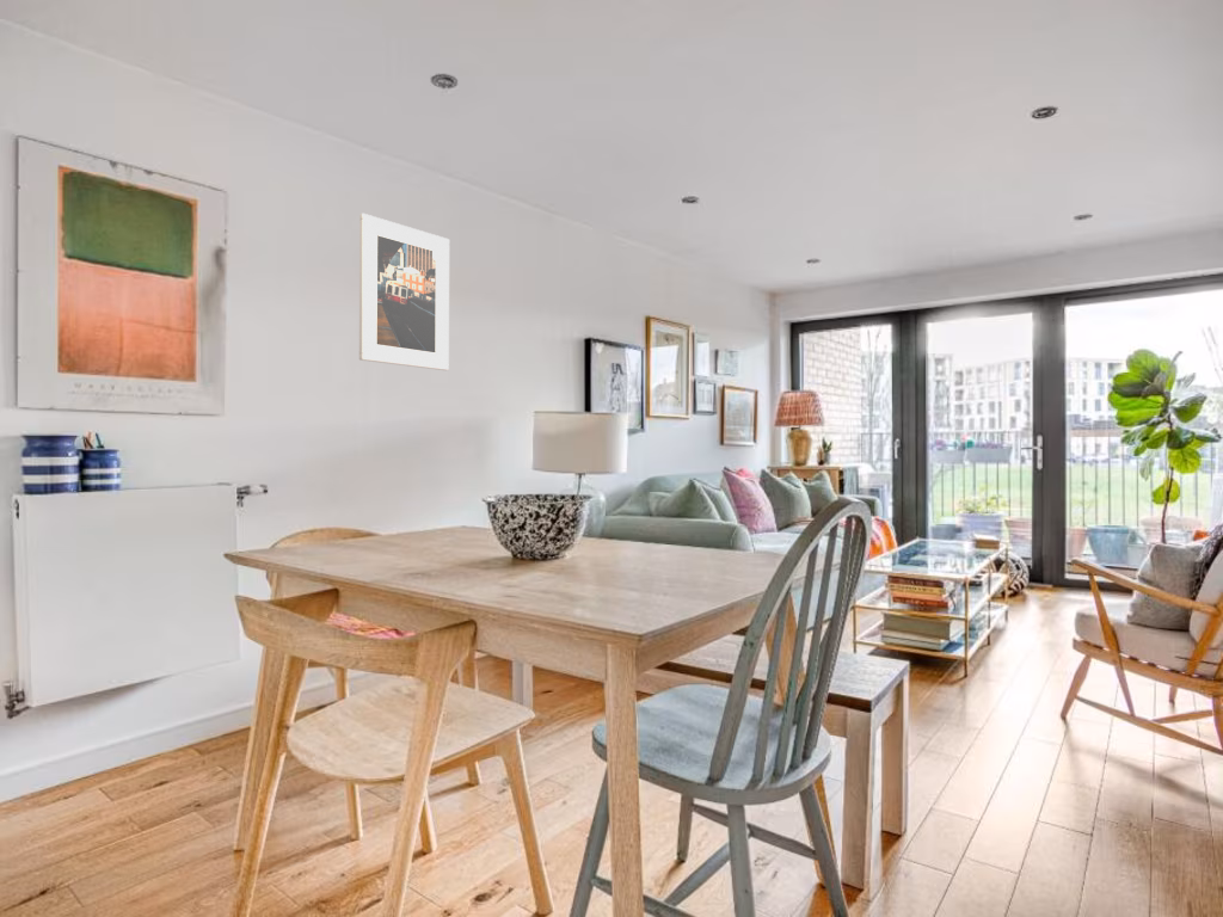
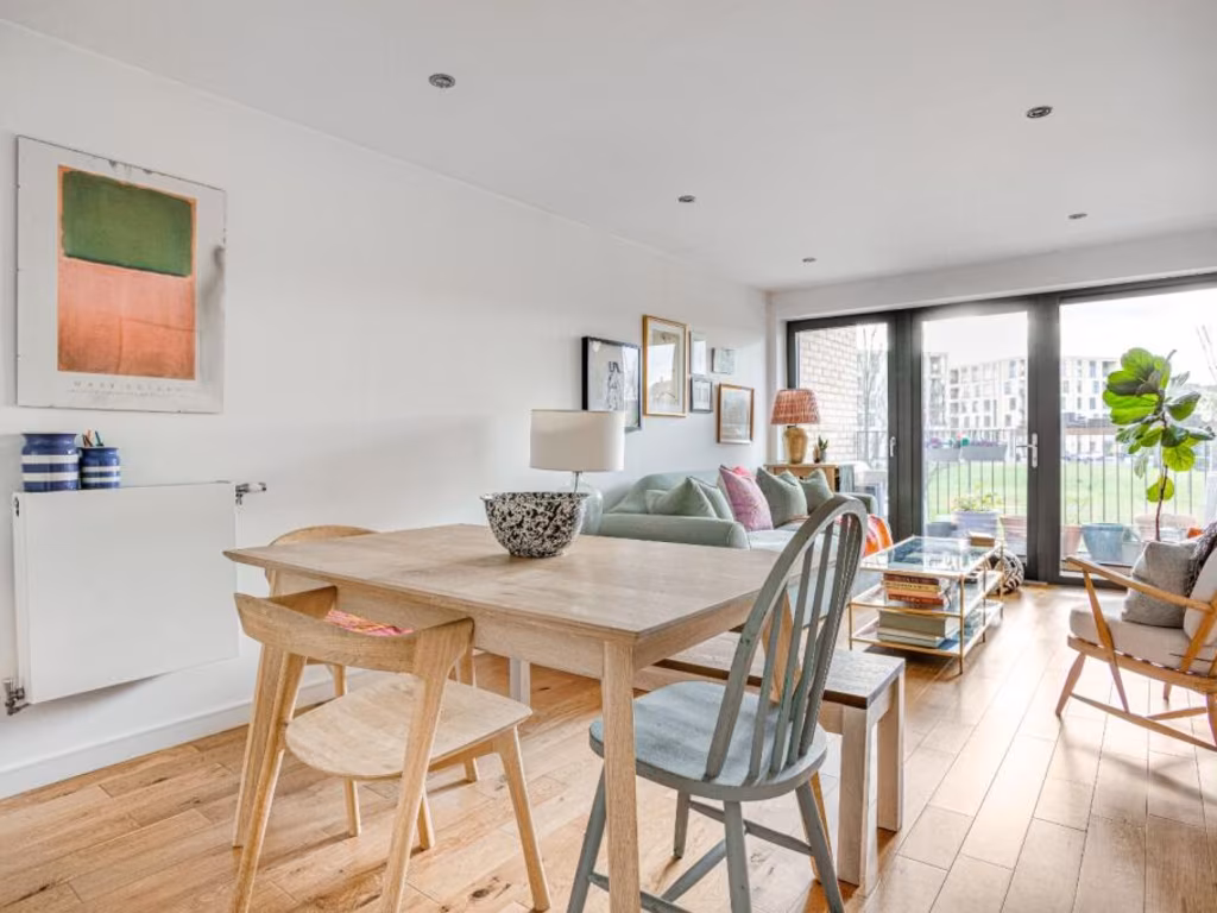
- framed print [358,213,450,371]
